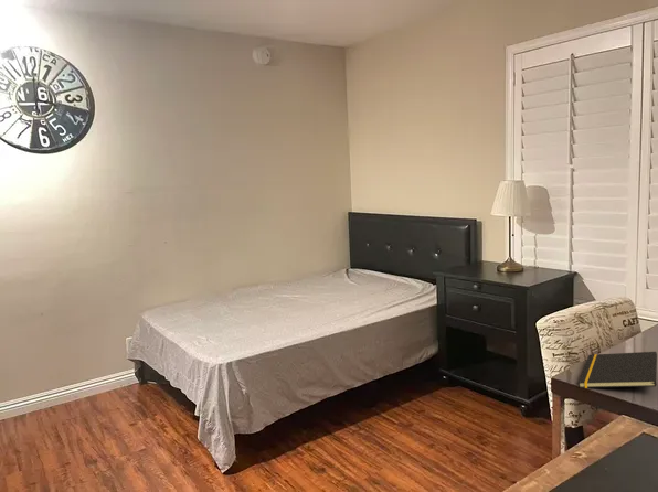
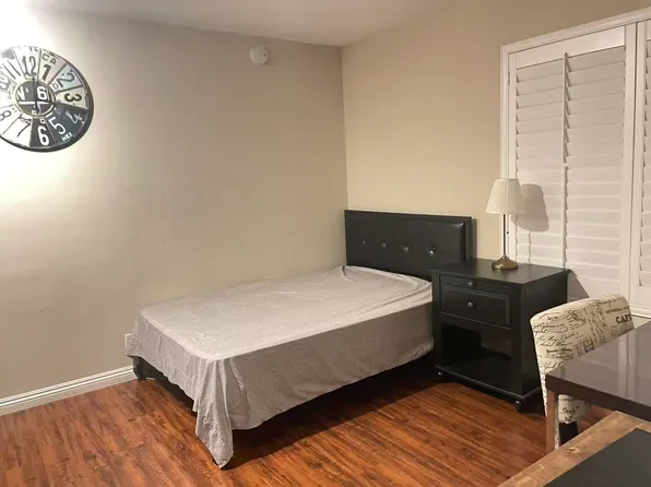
- notepad [577,351,658,389]
